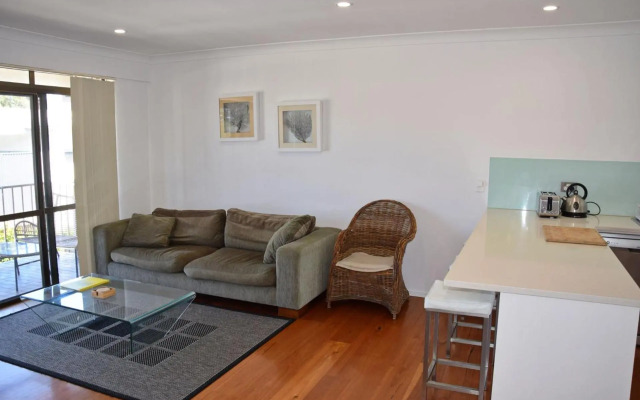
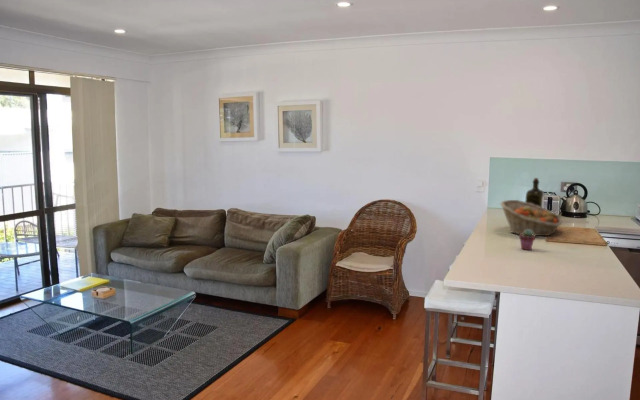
+ fruit basket [499,199,563,237]
+ potted succulent [518,230,536,251]
+ liquor [524,177,545,208]
